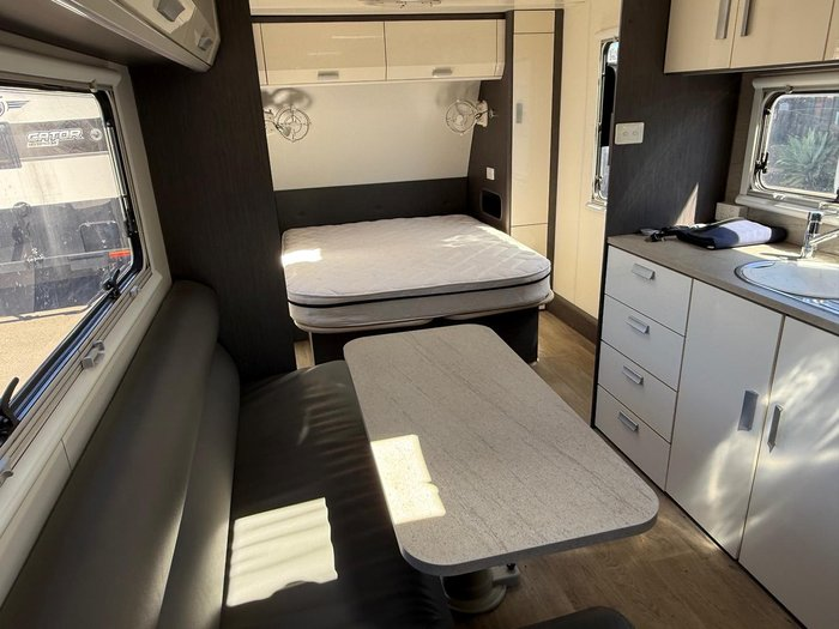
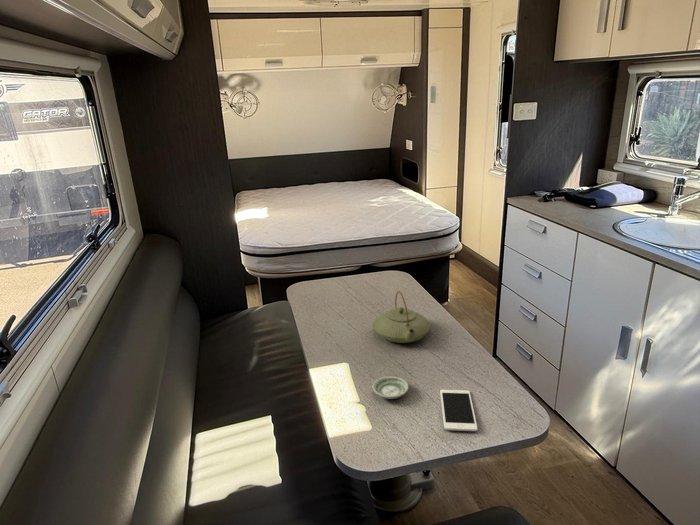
+ saucer [371,375,409,400]
+ teapot [372,290,432,344]
+ cell phone [439,389,479,432]
